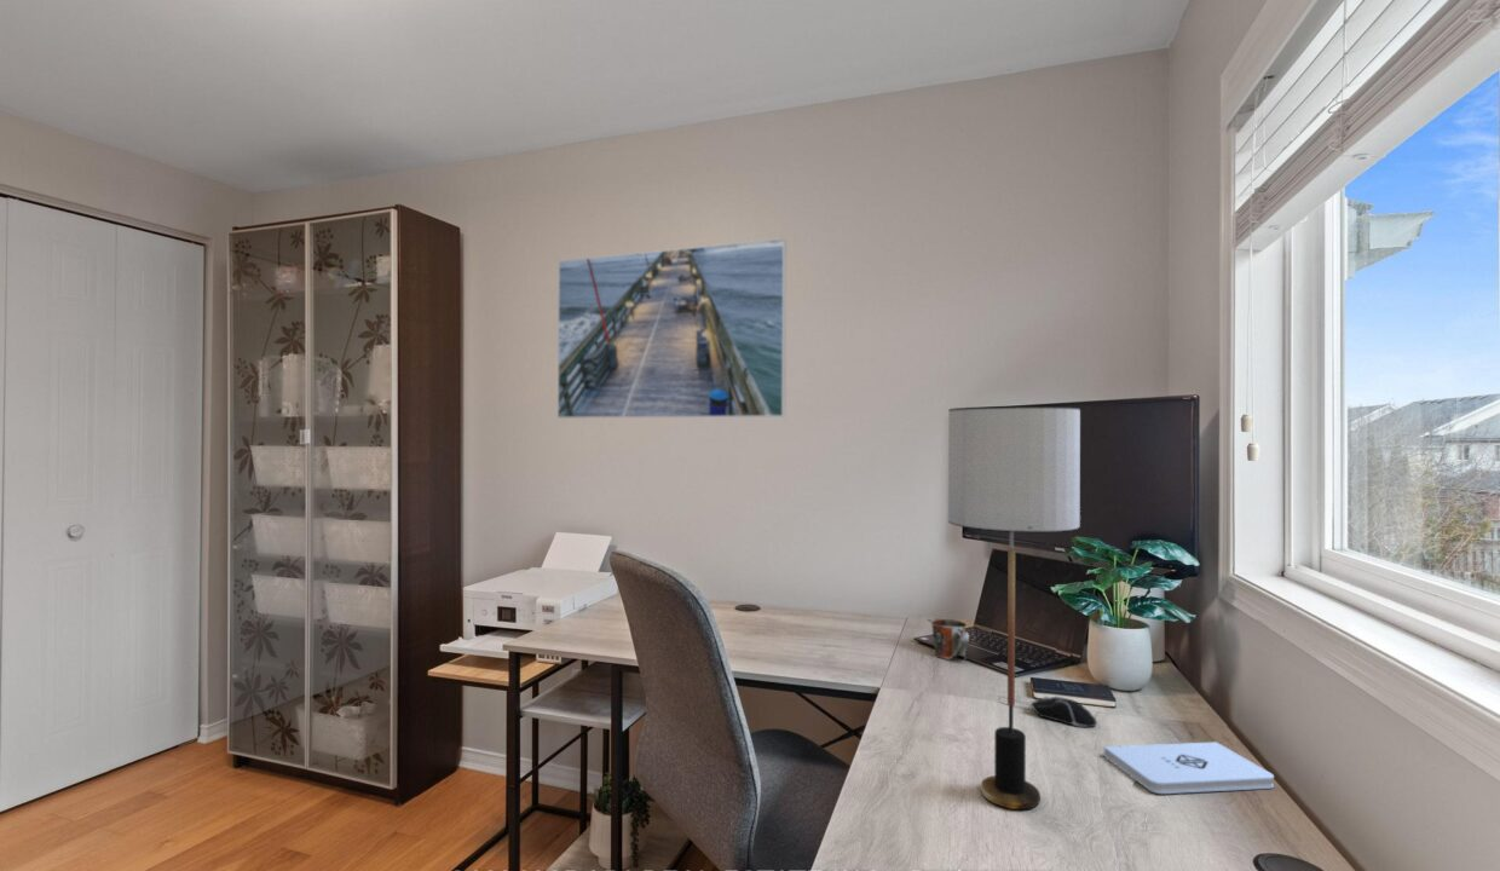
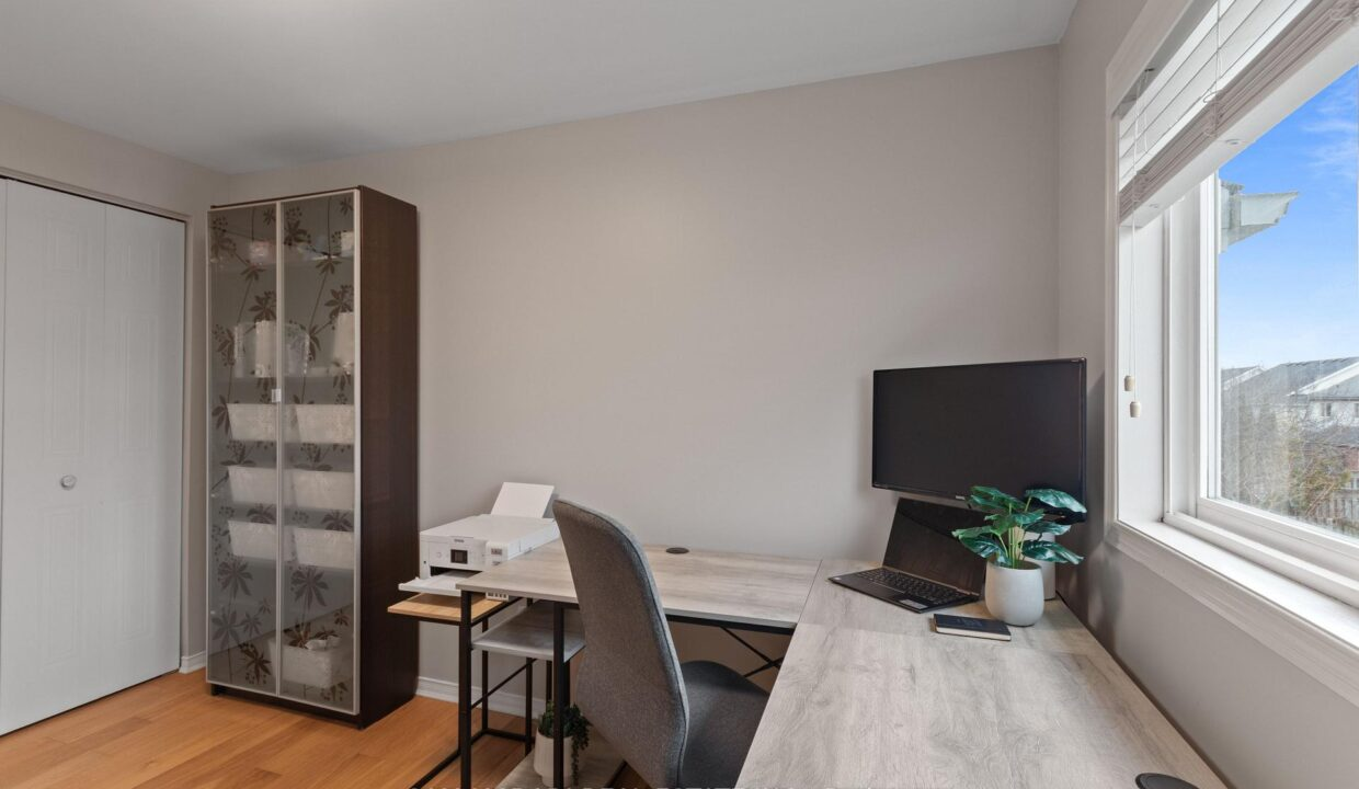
- mug [927,617,970,661]
- notepad [1103,740,1275,795]
- computer mouse [996,694,1097,728]
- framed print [556,237,788,420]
- table lamp [947,405,1081,811]
